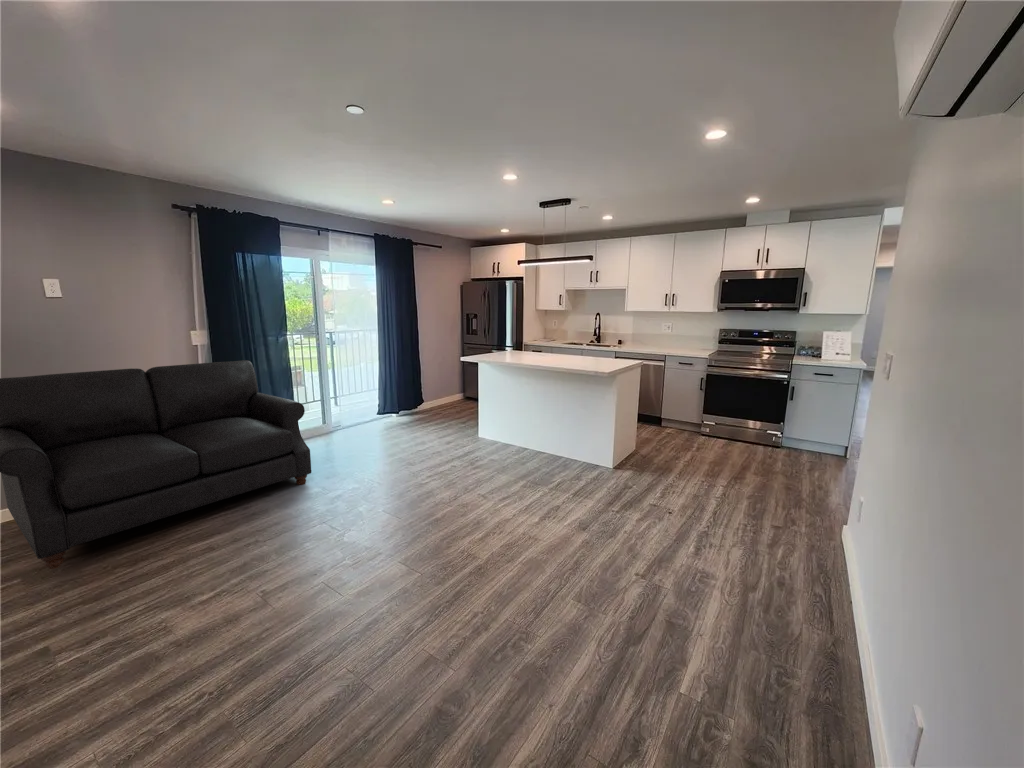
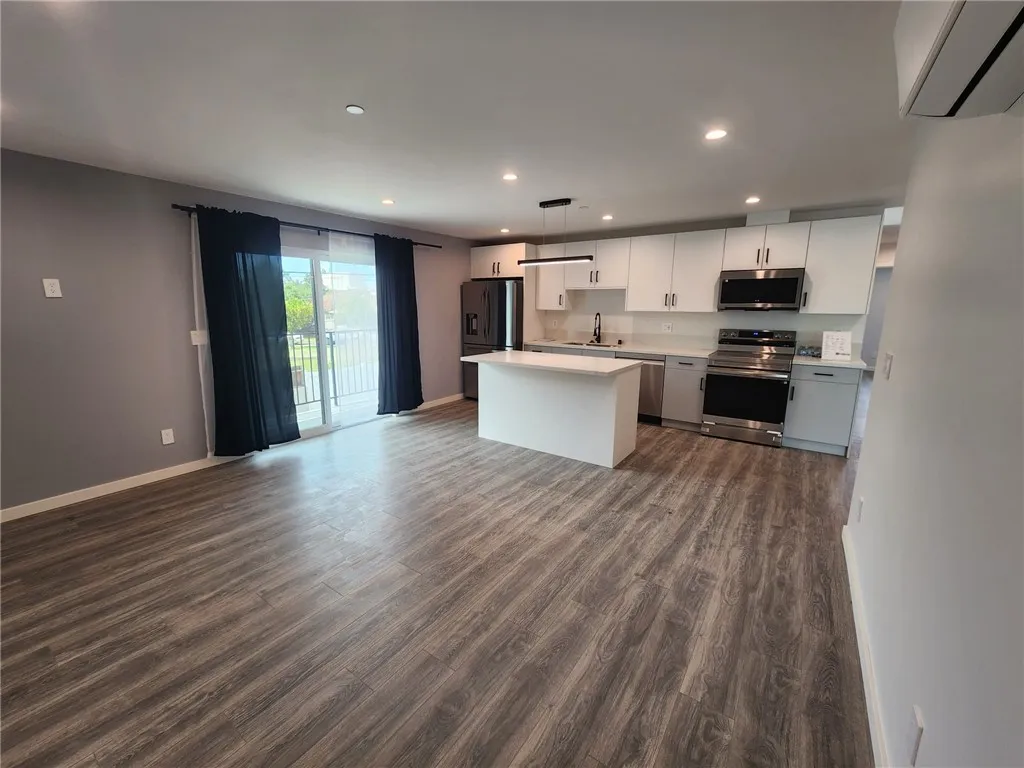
- sofa [0,359,312,570]
